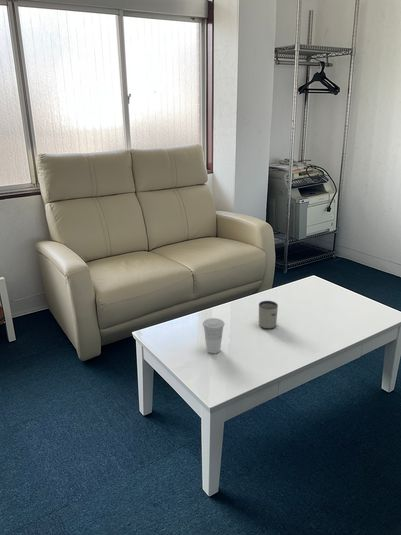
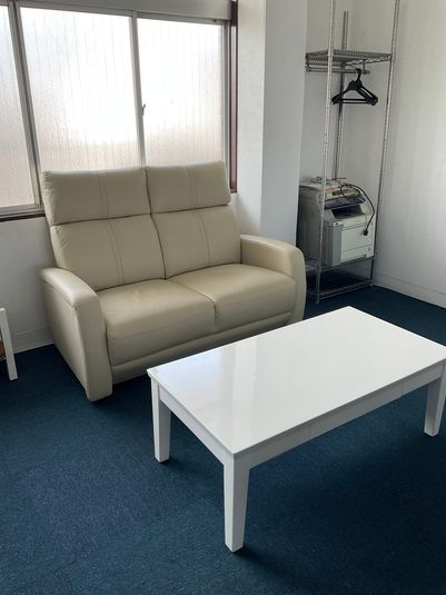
- mug [258,300,279,330]
- cup [202,317,226,354]
